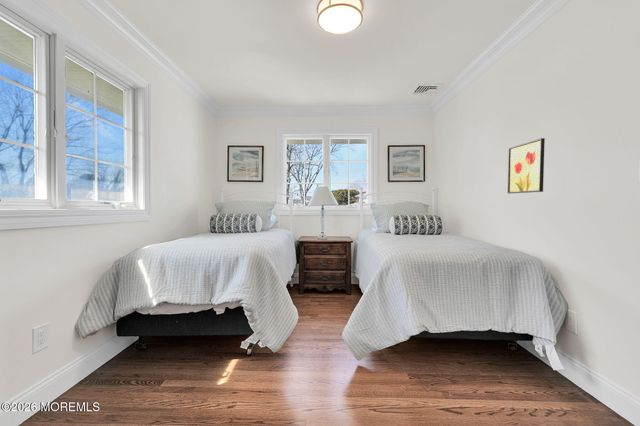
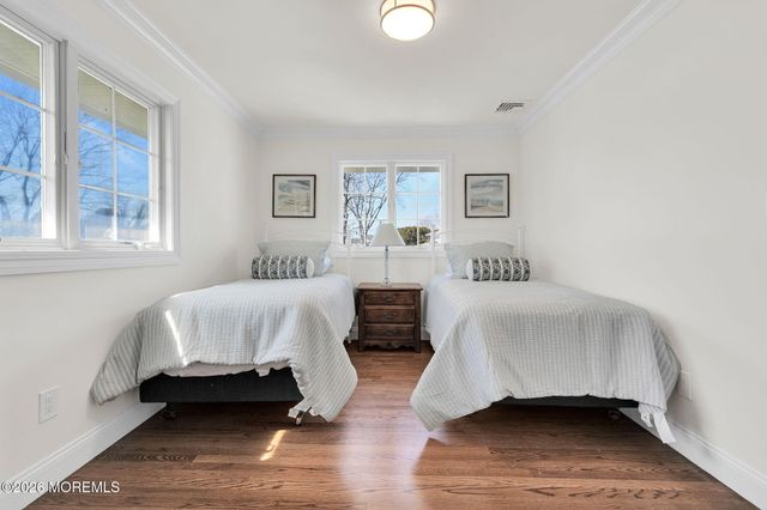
- wall art [507,137,546,194]
